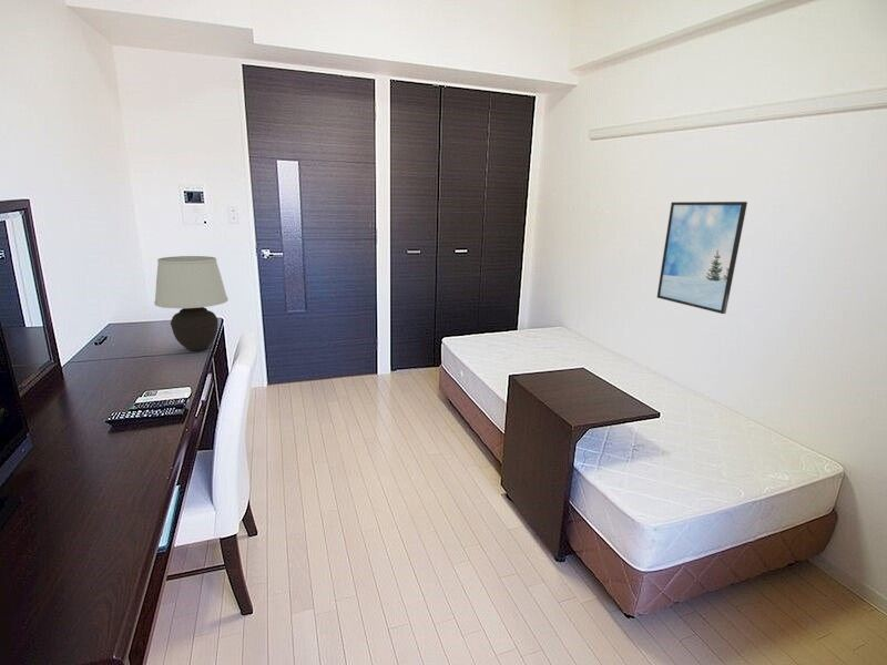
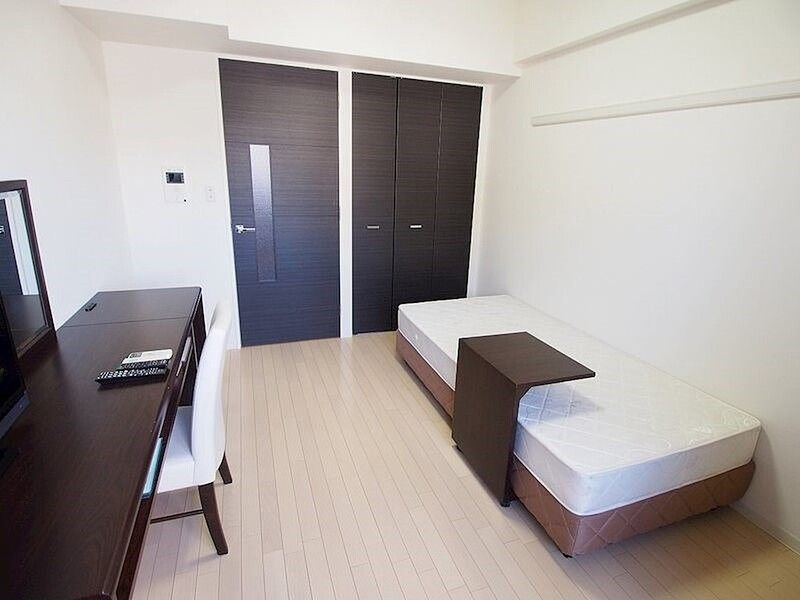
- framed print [656,201,748,315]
- table lamp [153,255,230,351]
